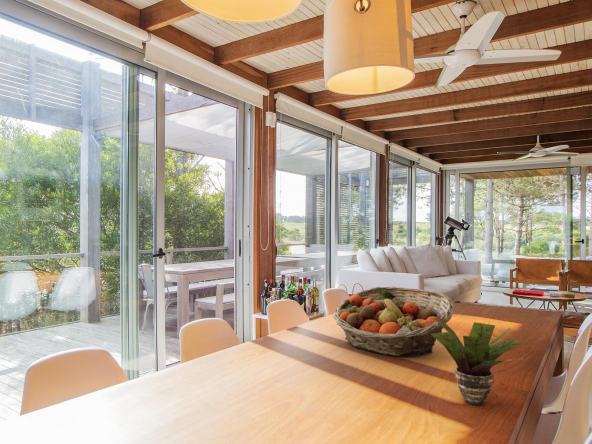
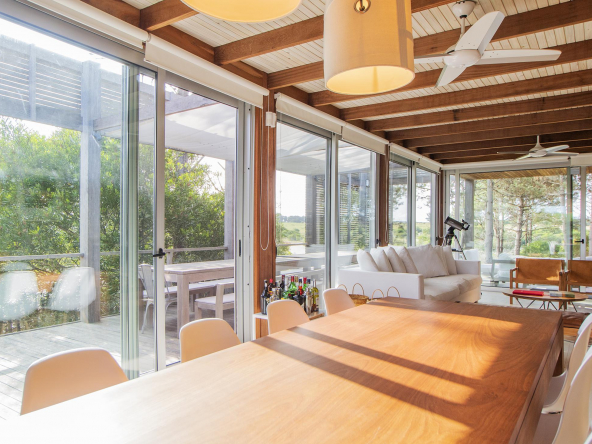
- potted plant [431,315,525,406]
- fruit basket [332,286,455,357]
